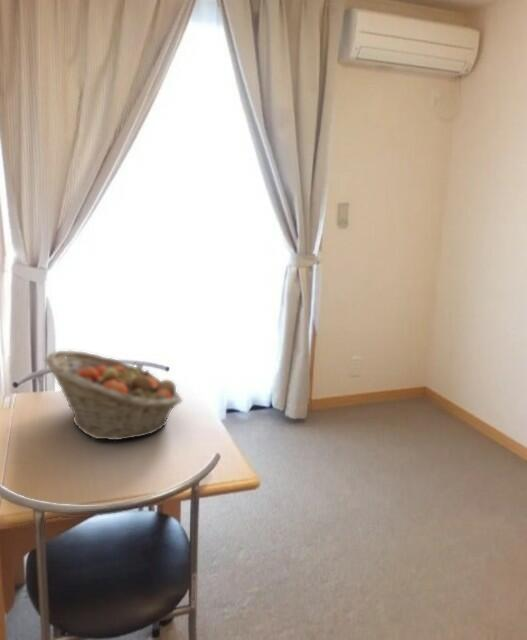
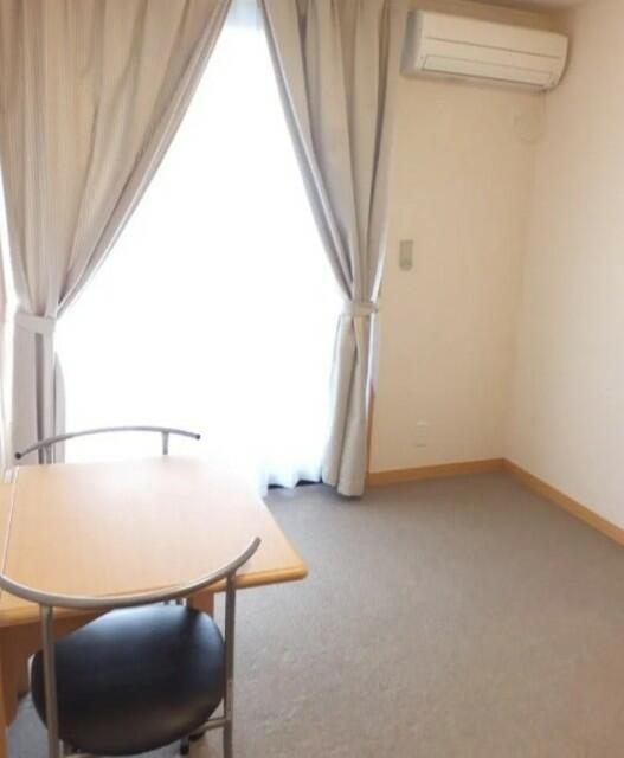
- fruit basket [43,350,183,441]
